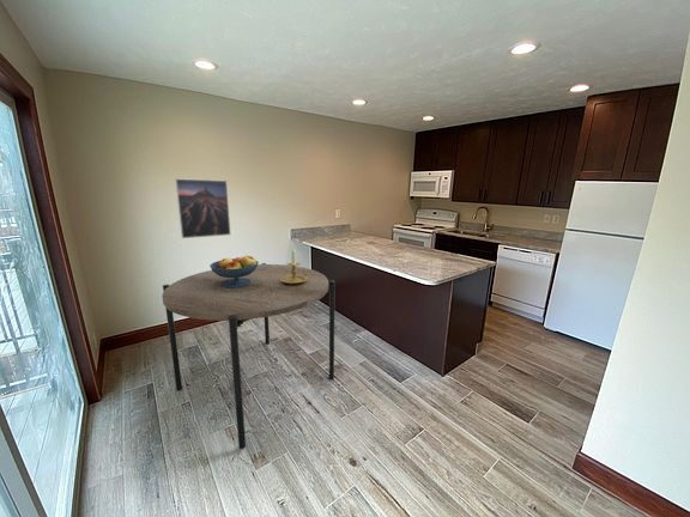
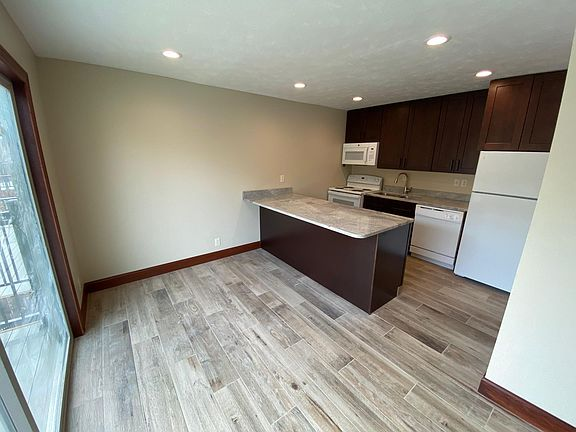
- fruit bowl [208,255,260,287]
- candle holder [280,249,309,284]
- dining table [162,262,337,450]
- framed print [174,177,232,239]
